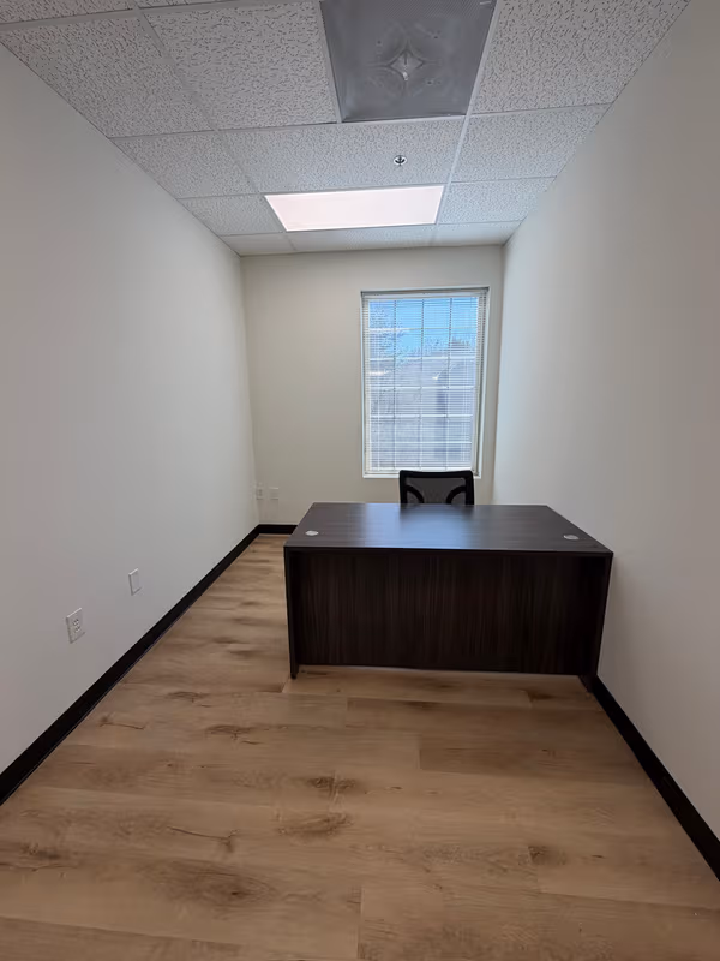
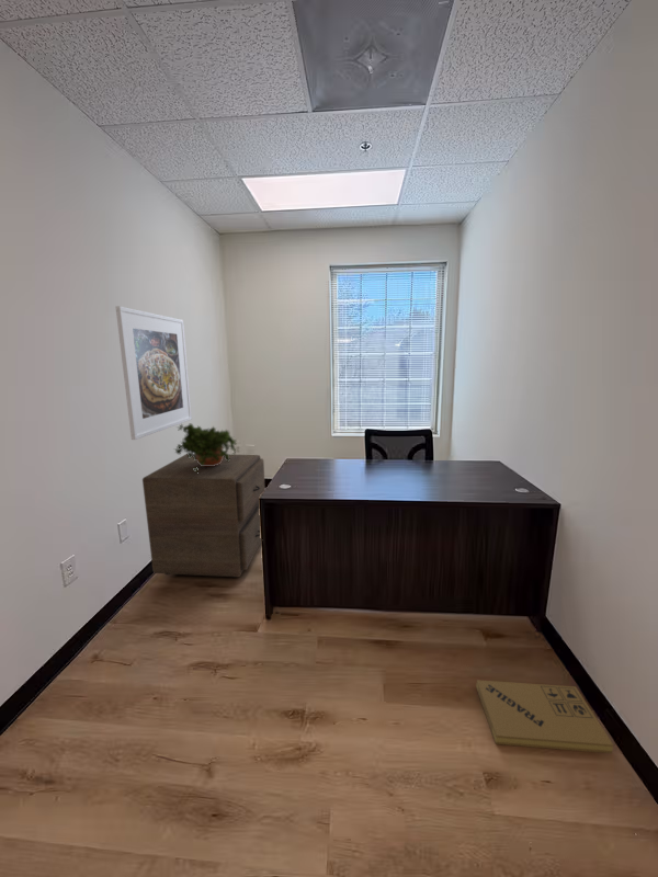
+ cardboard box [475,679,614,754]
+ filing cabinet [141,453,266,579]
+ potted plant [173,423,239,474]
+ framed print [115,305,193,441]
